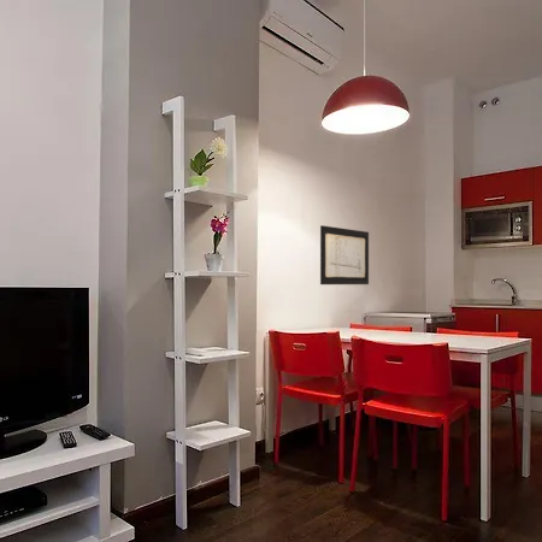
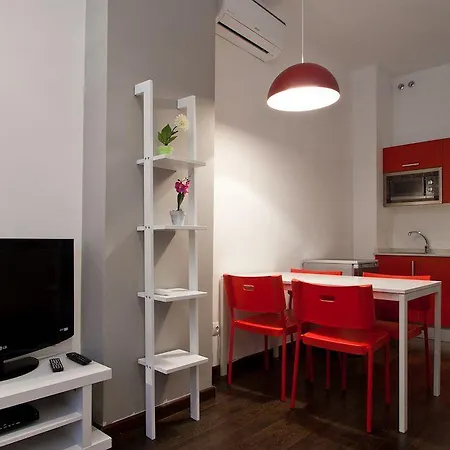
- wall art [319,224,370,285]
